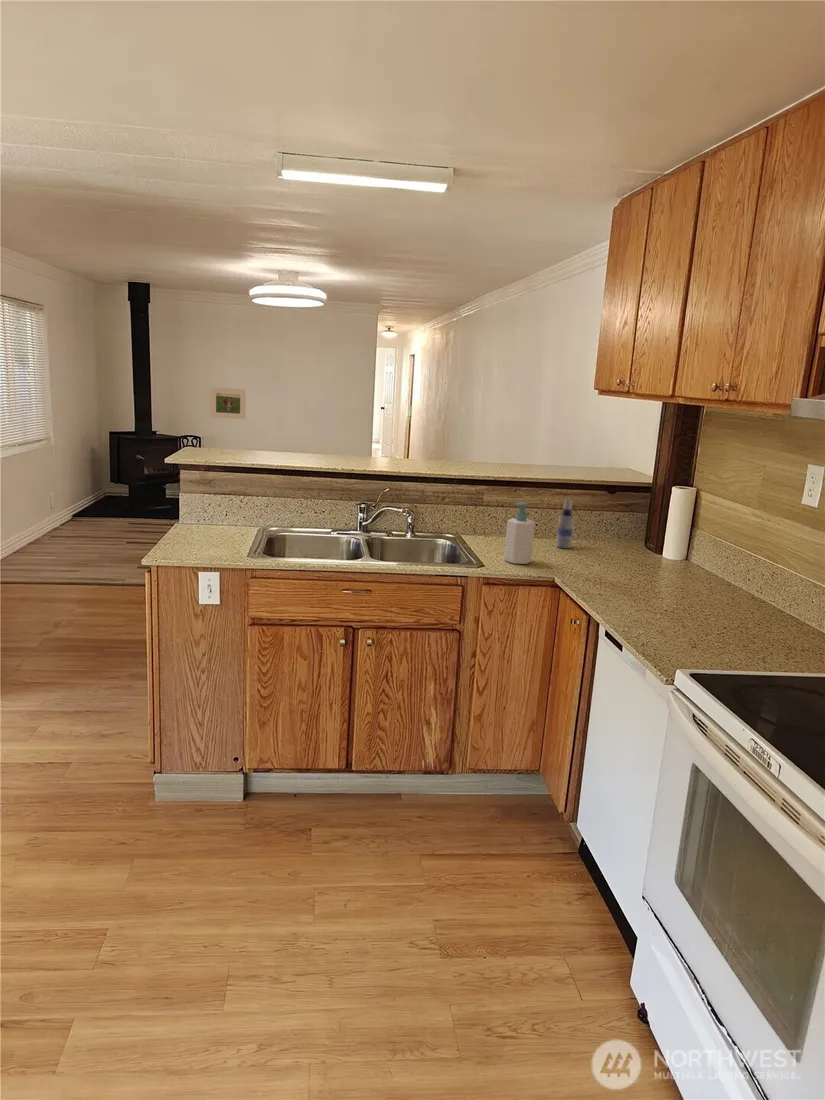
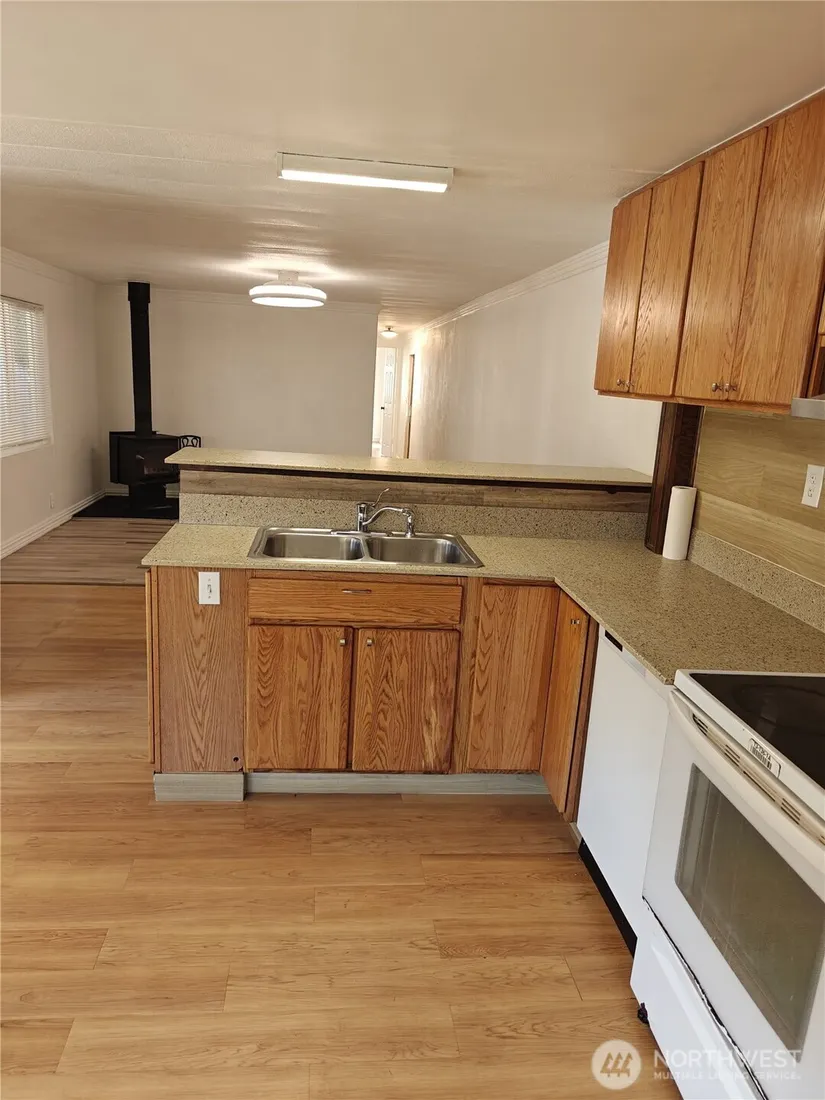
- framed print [210,386,247,420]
- spray bottle [555,498,575,549]
- soap bottle [503,502,536,565]
